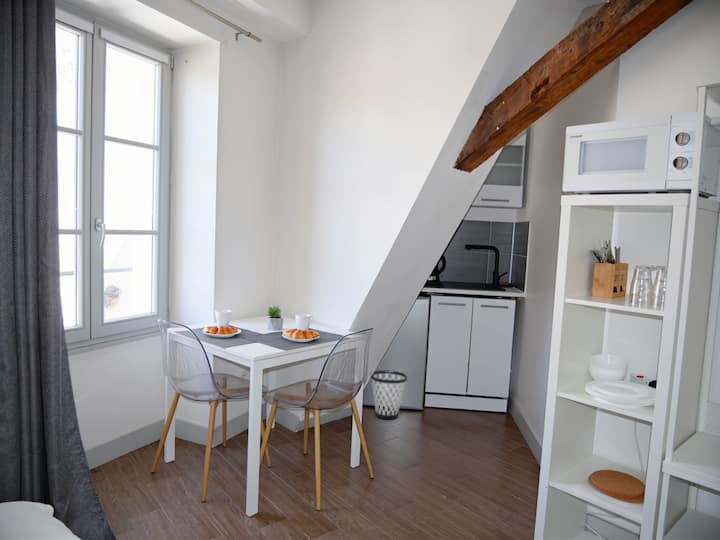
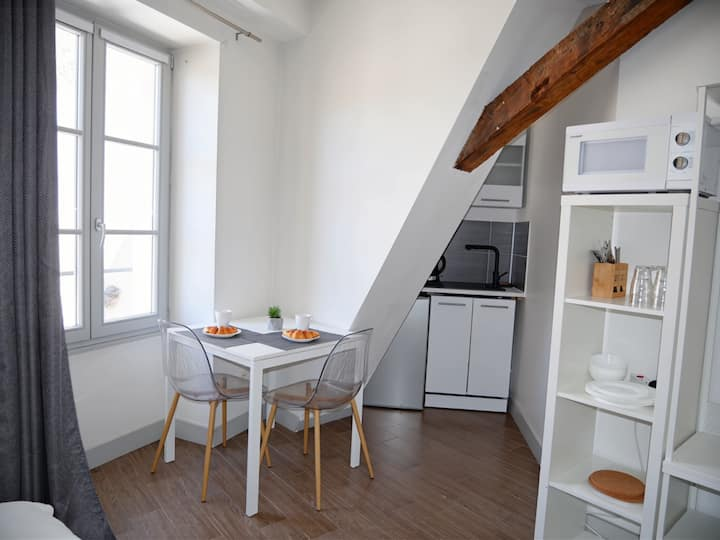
- wastebasket [370,370,408,420]
